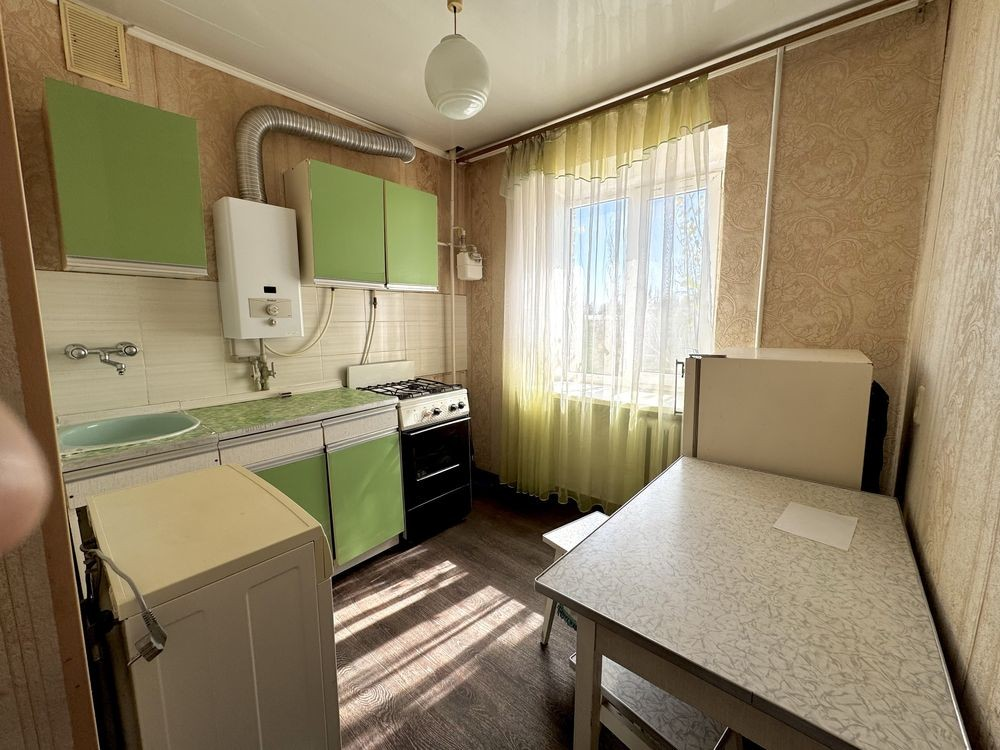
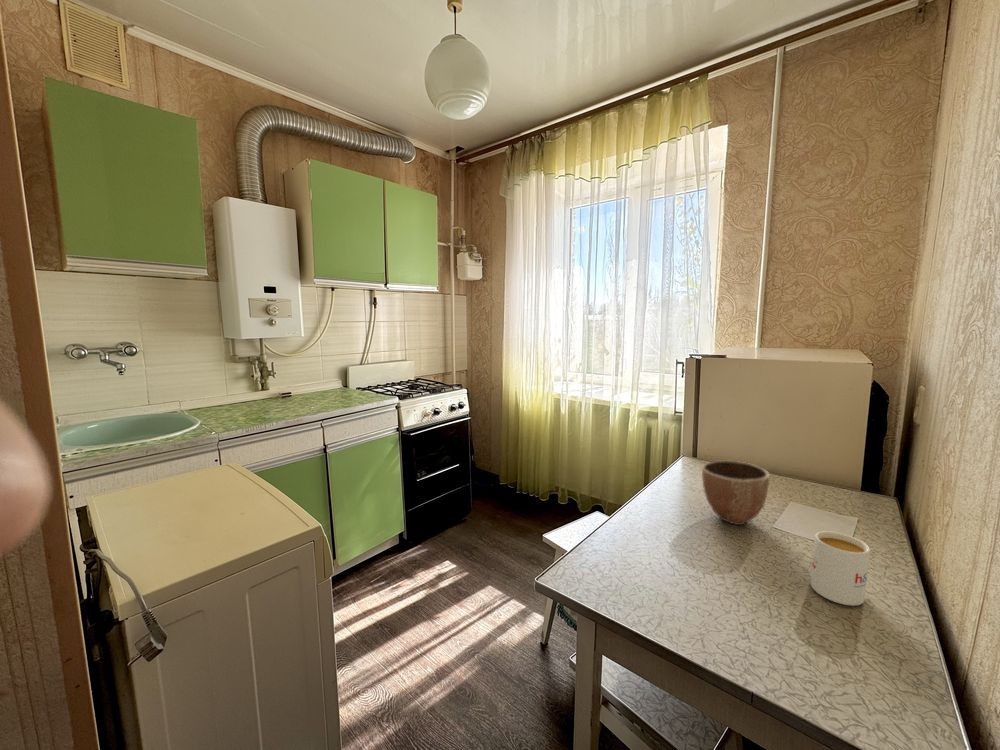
+ mug [809,530,871,607]
+ decorative bowl [701,459,771,526]
